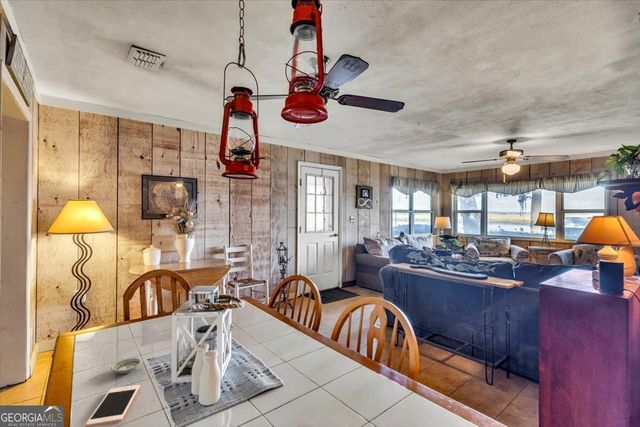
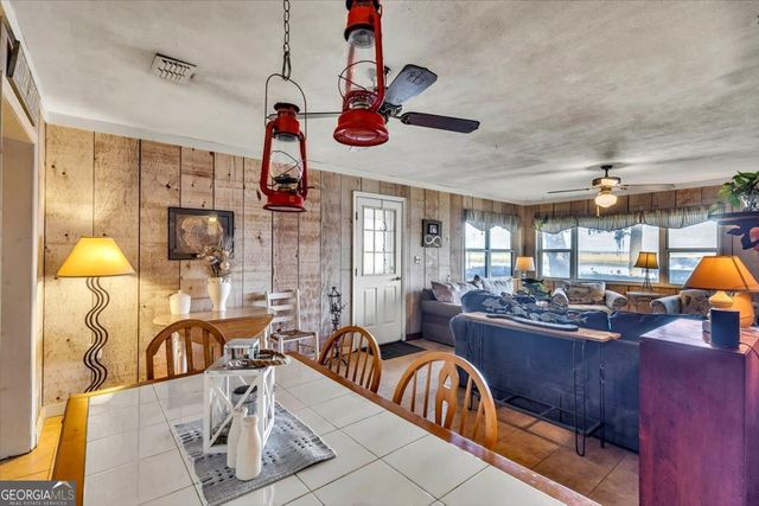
- cell phone [85,384,141,427]
- saucer [110,357,142,375]
